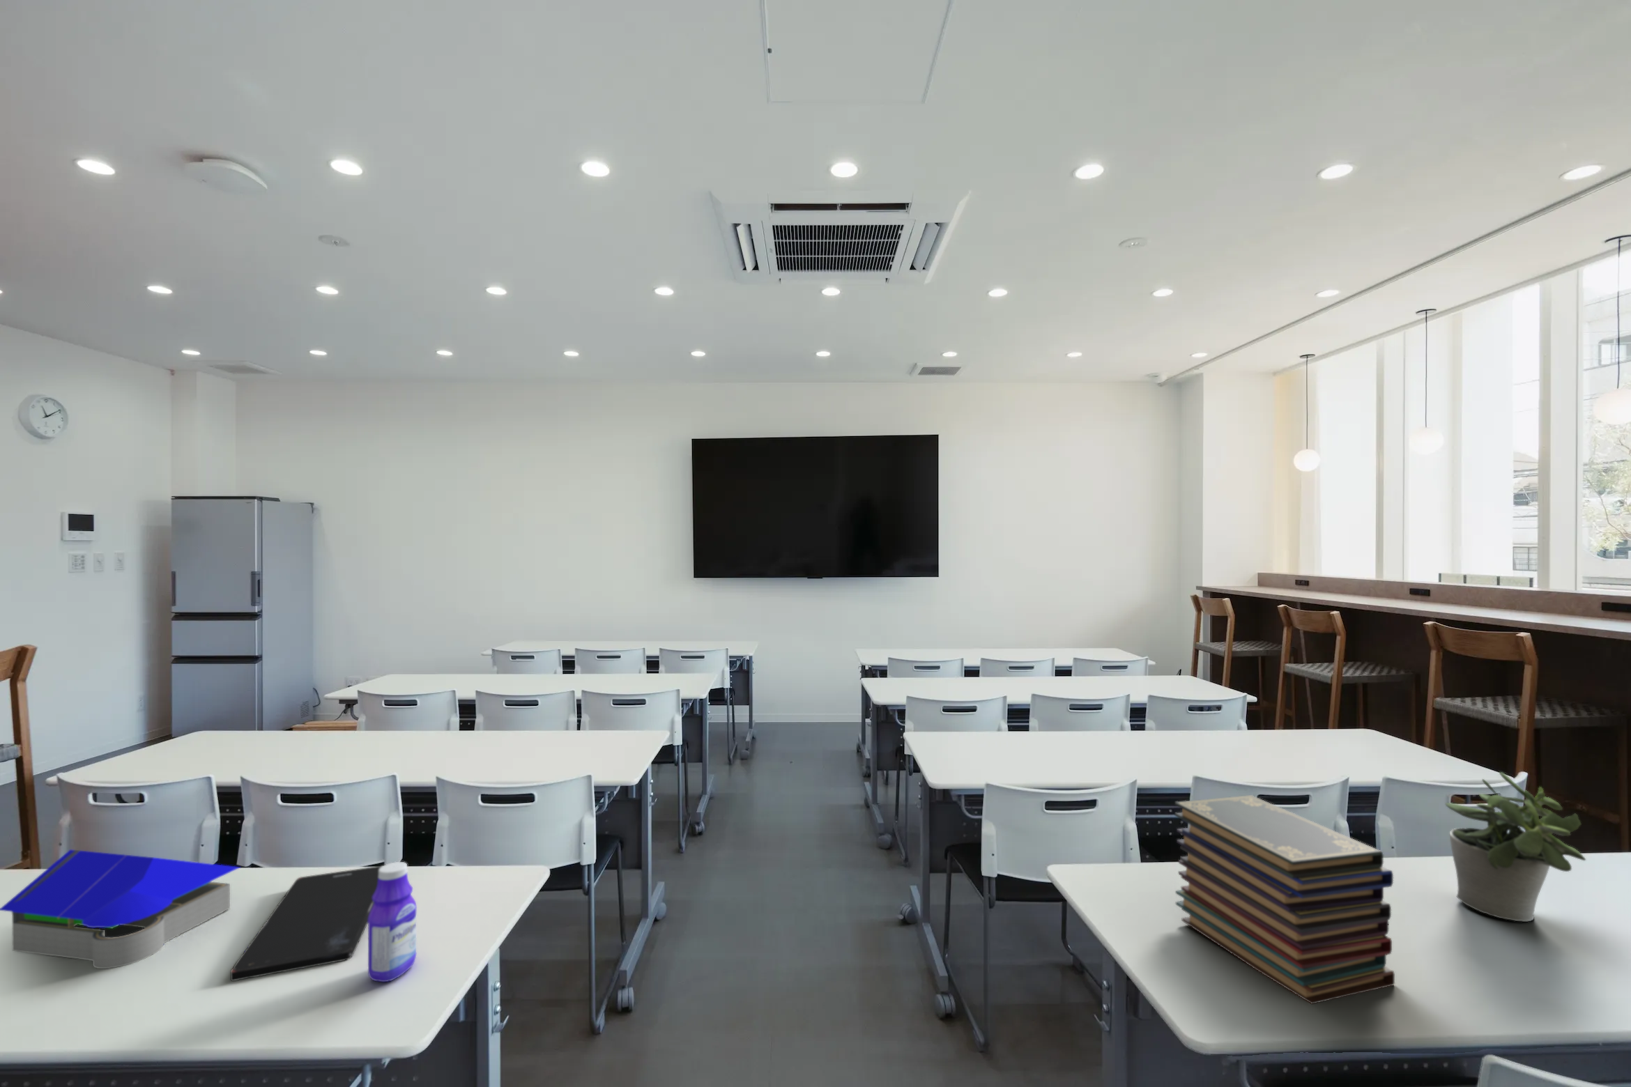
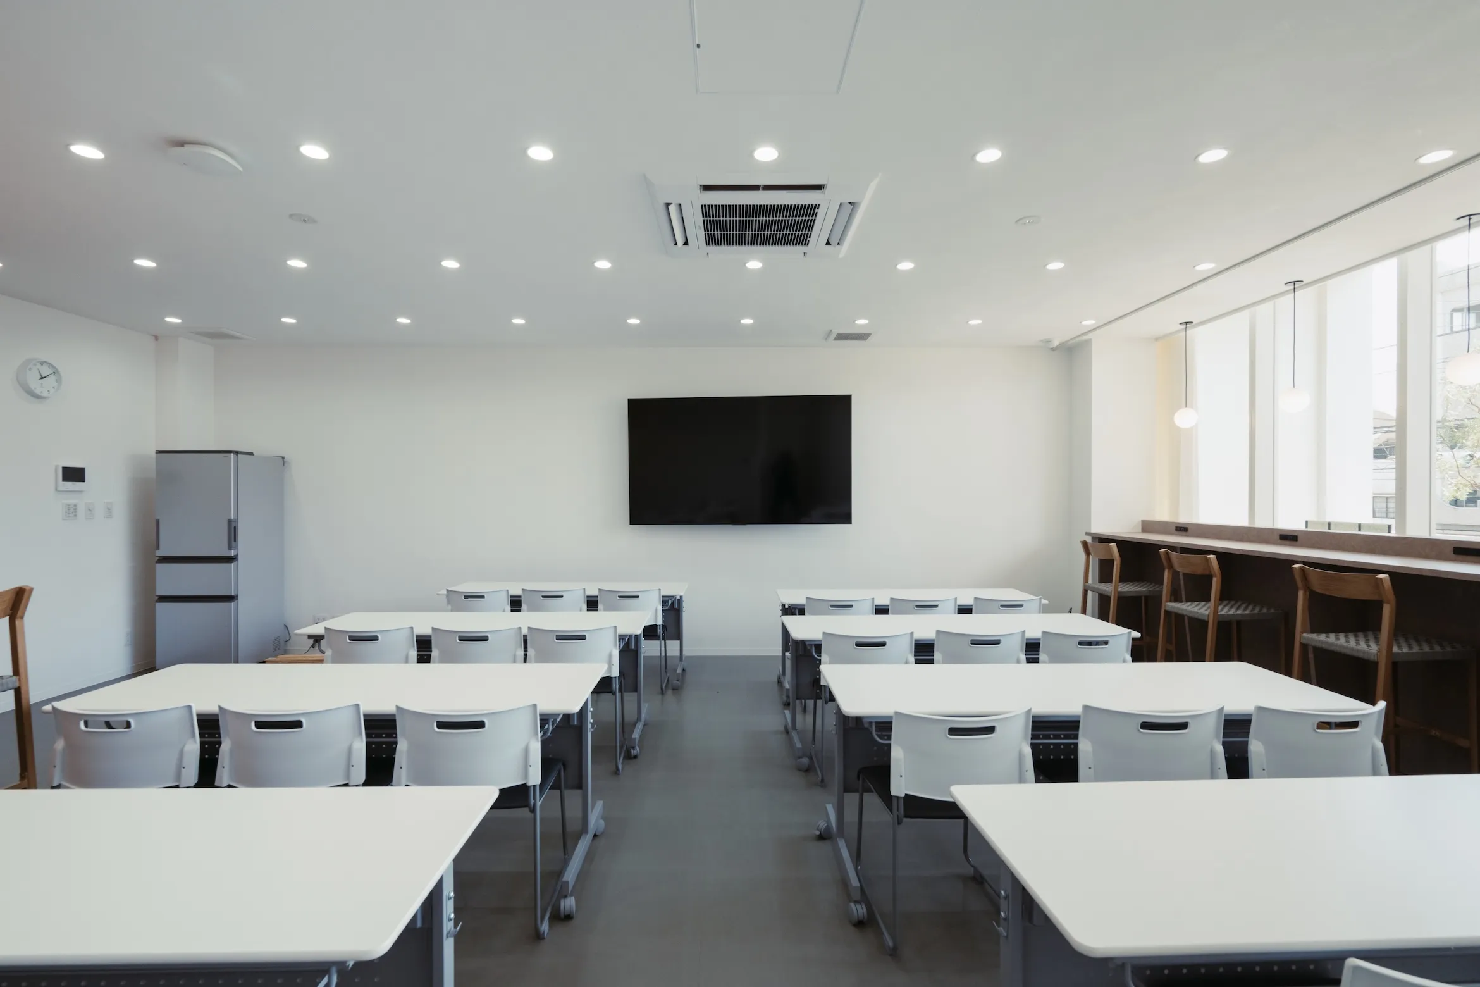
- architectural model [0,849,240,969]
- book stack [1175,795,1396,1005]
- potted plant [1444,772,1586,922]
- bottle [368,861,416,983]
- smartphone [231,865,383,981]
